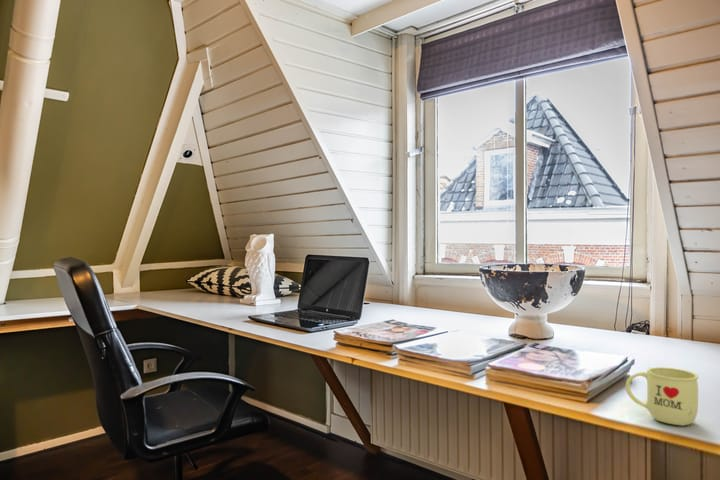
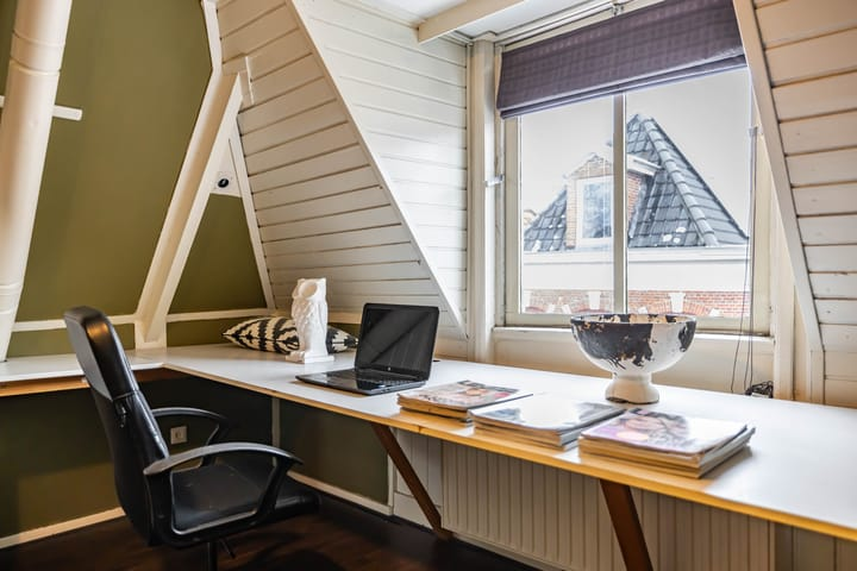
- mug [625,366,700,427]
